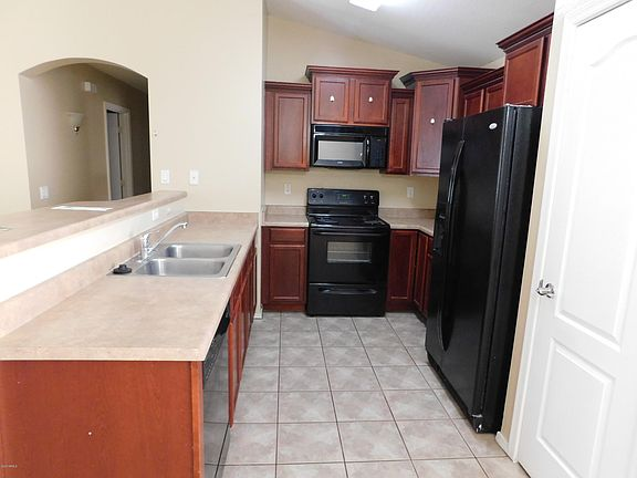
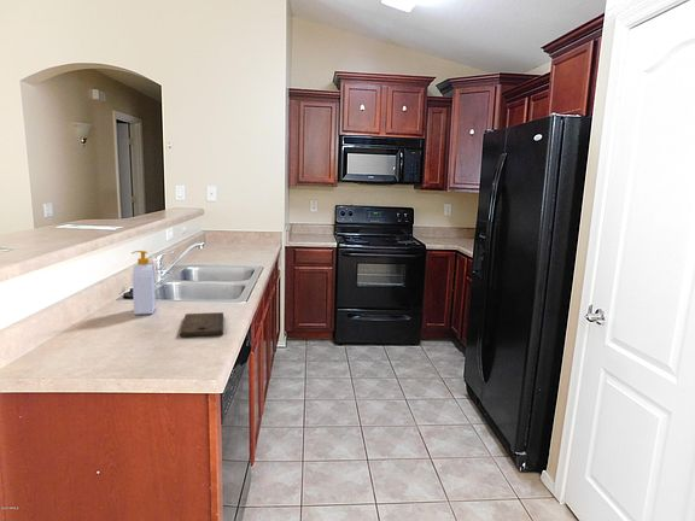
+ cutting board [179,311,224,338]
+ soap bottle [130,250,157,316]
